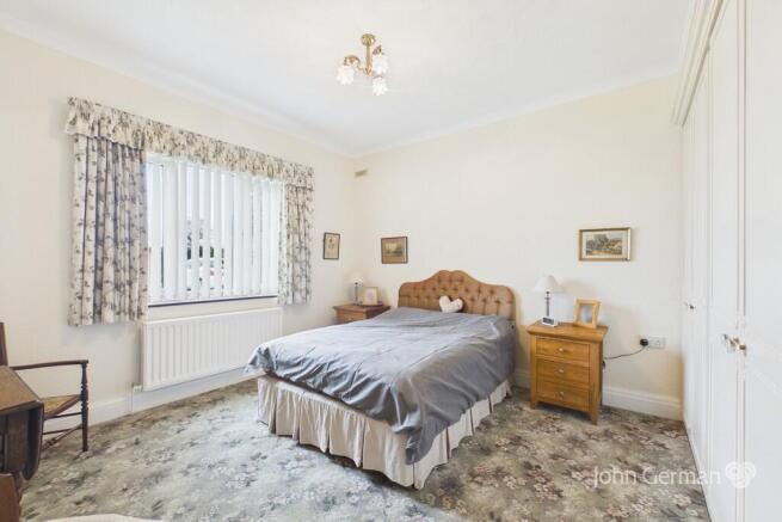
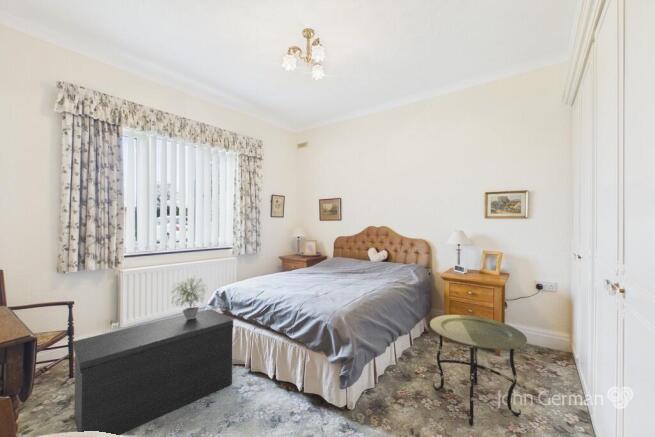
+ bench [72,308,234,436]
+ potted plant [170,276,208,320]
+ side table [429,314,528,427]
